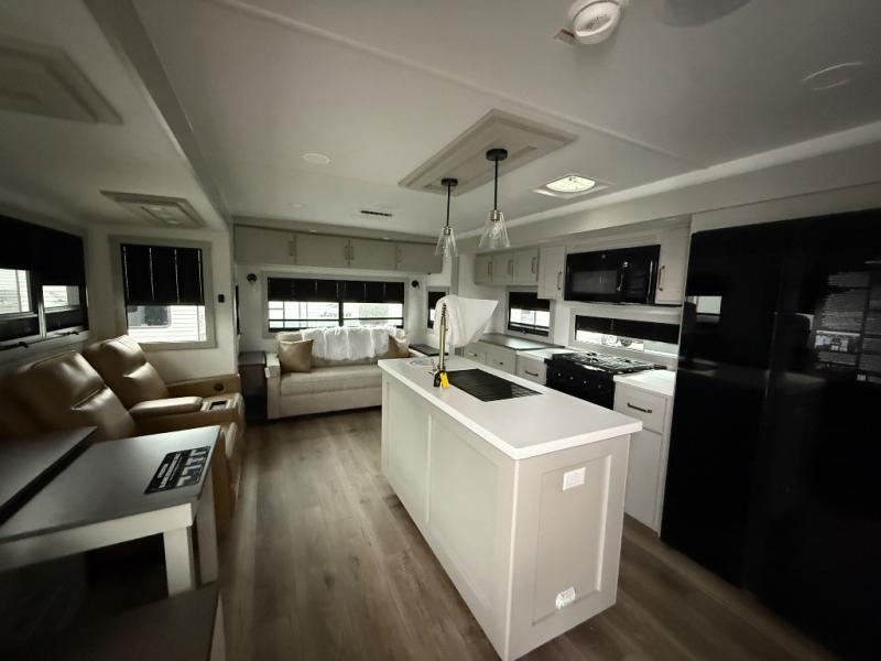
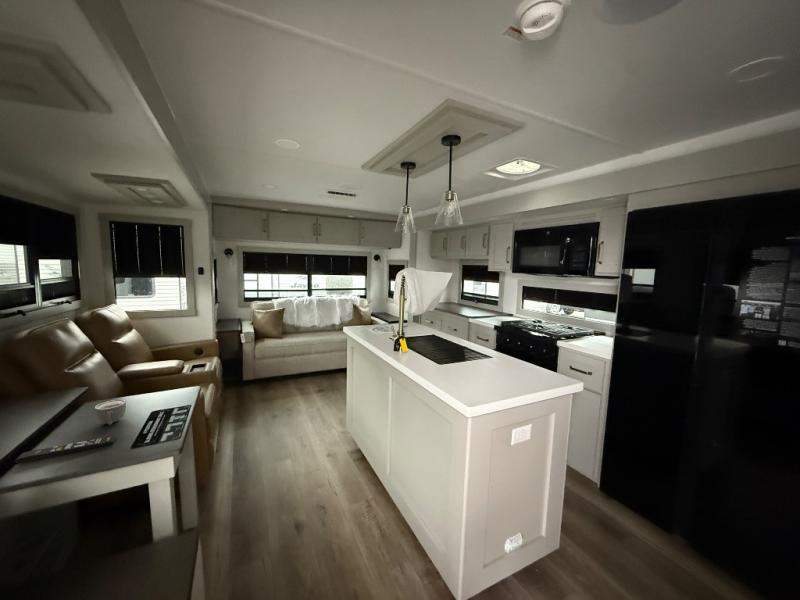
+ remote control [14,435,117,465]
+ mug [94,399,127,426]
